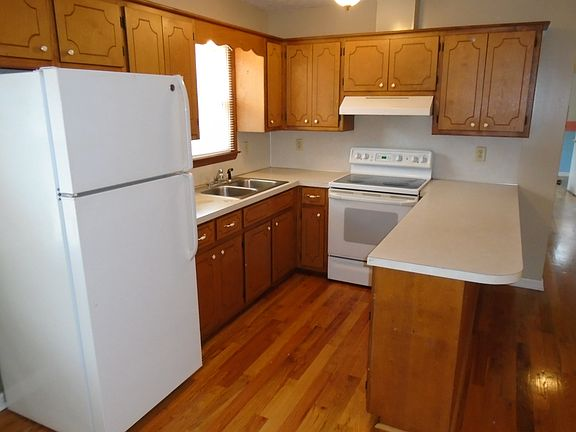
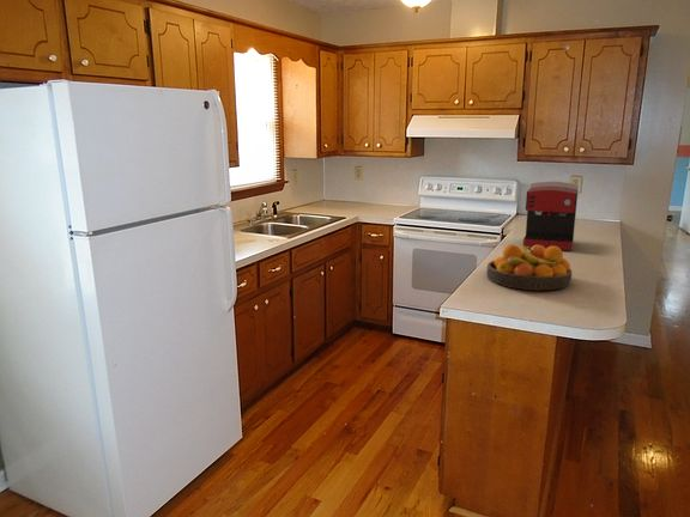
+ coffee maker [522,181,580,251]
+ fruit bowl [485,243,574,291]
